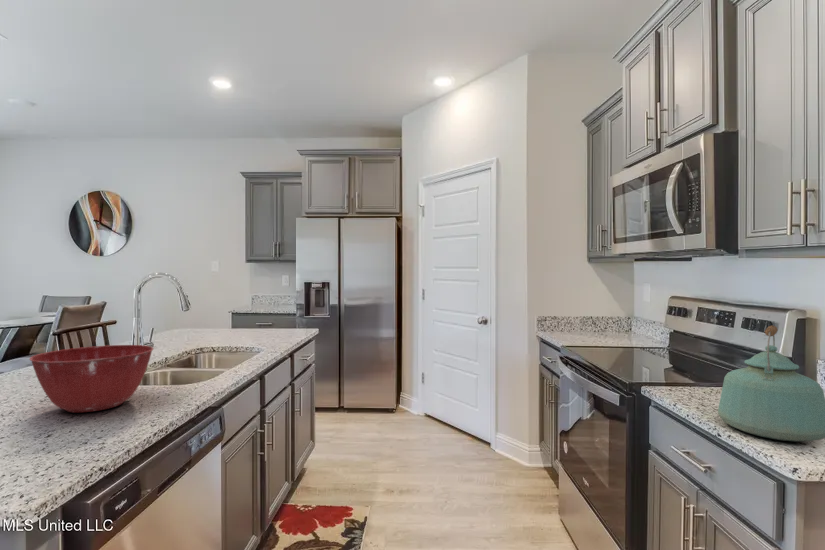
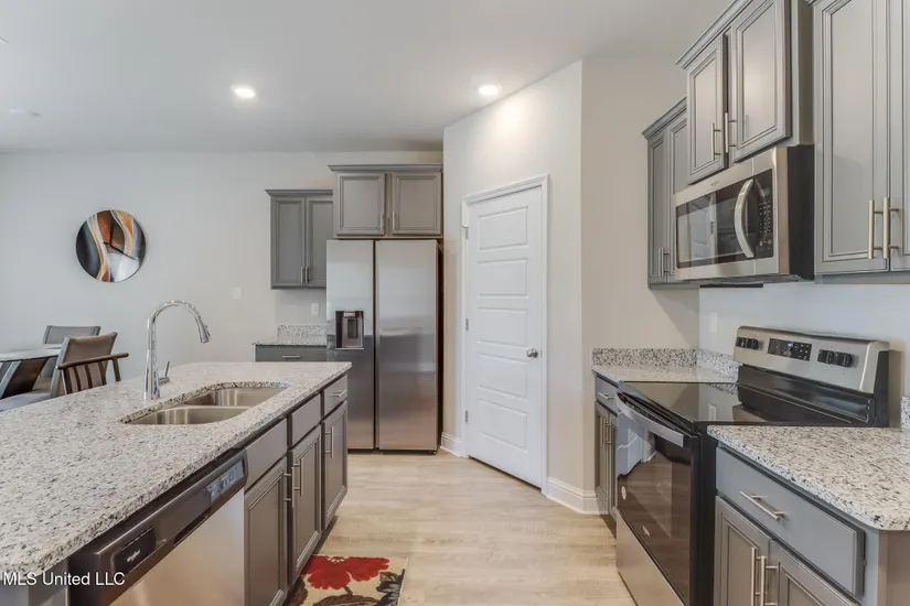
- mixing bowl [29,344,154,413]
- kettle [717,324,825,443]
